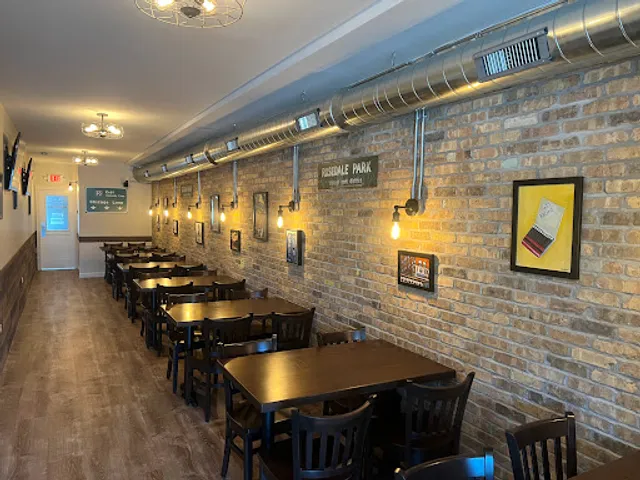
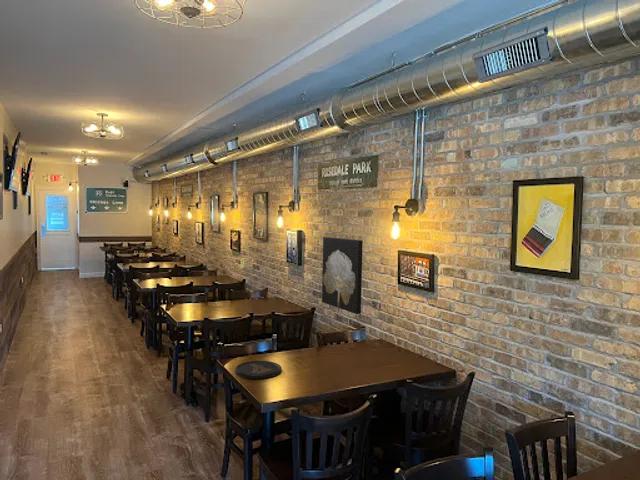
+ wall art [321,236,364,315]
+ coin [234,360,283,380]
